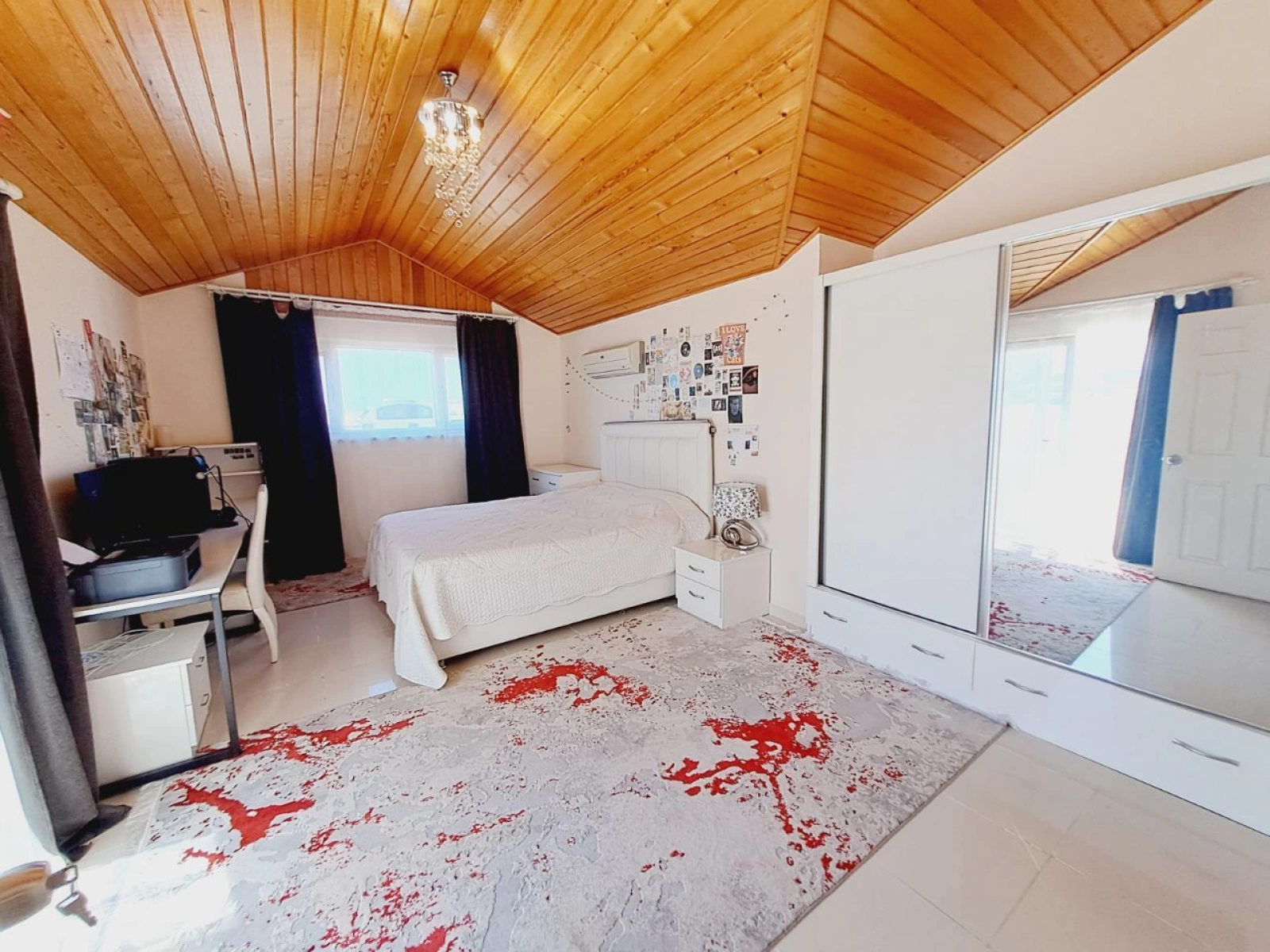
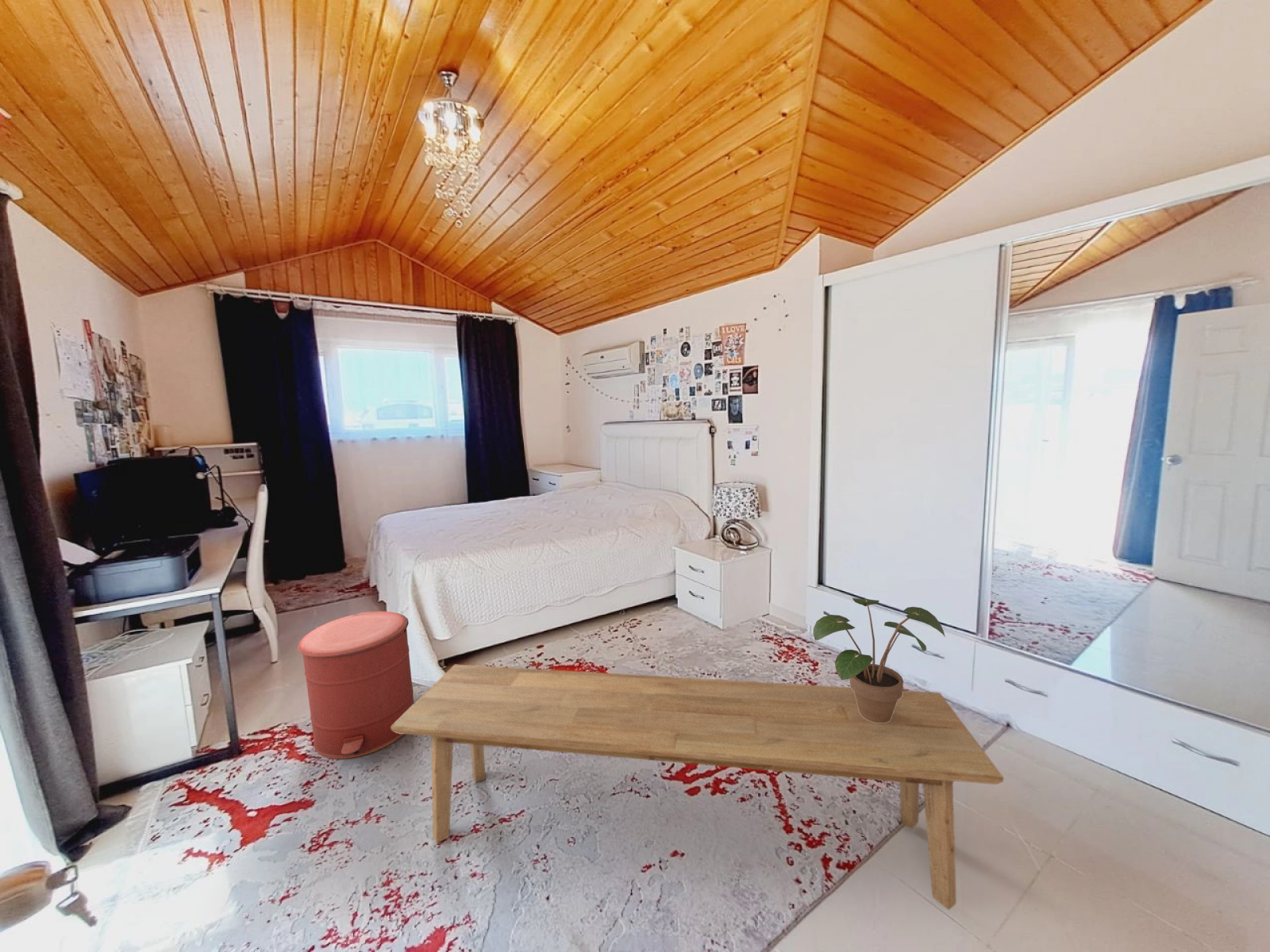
+ bench [391,664,1004,911]
+ potted plant [812,597,946,723]
+ trash can [297,611,414,759]
